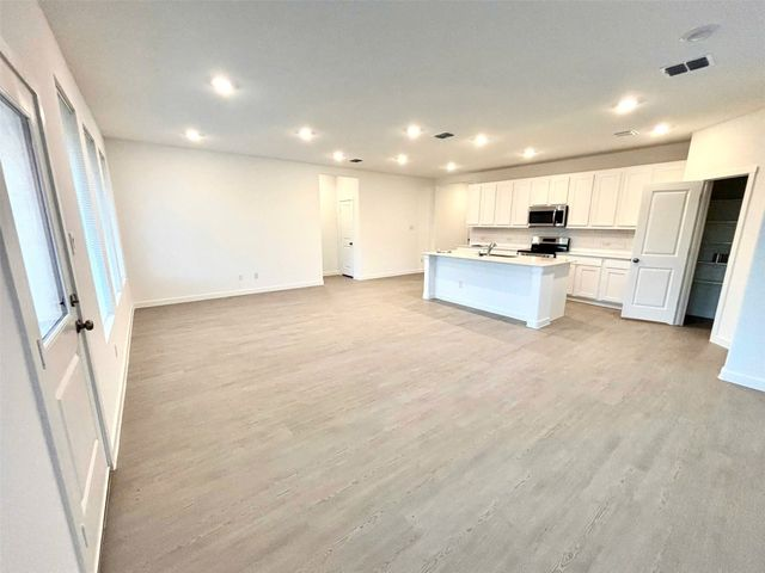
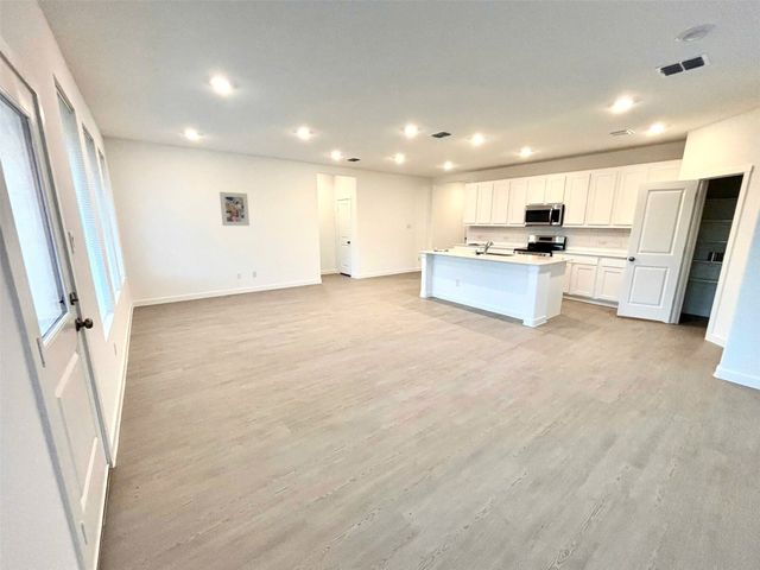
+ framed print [218,191,251,227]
